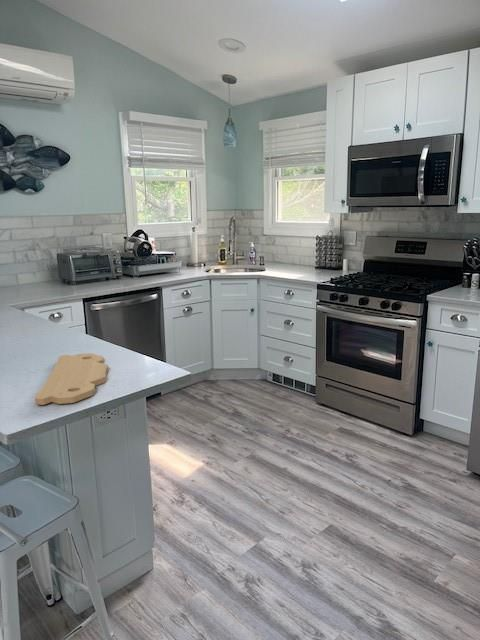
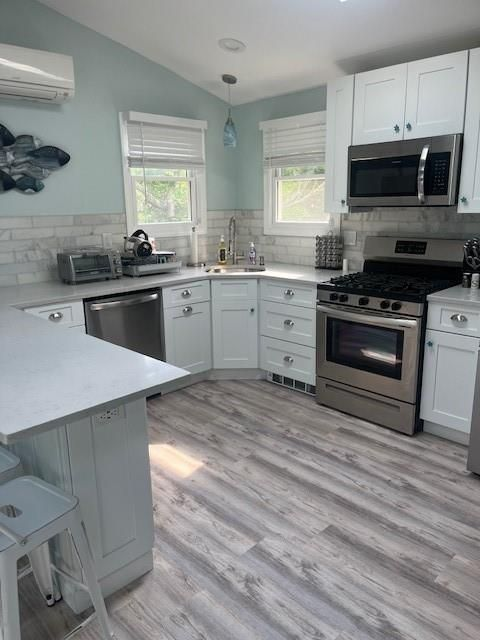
- cutting board [34,352,110,406]
